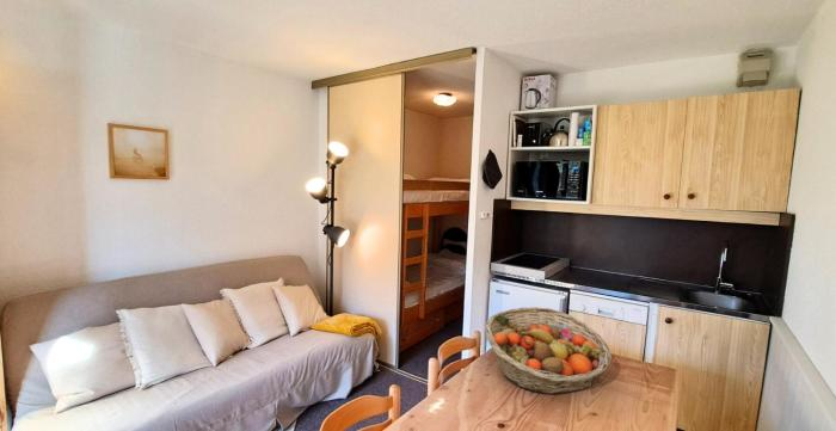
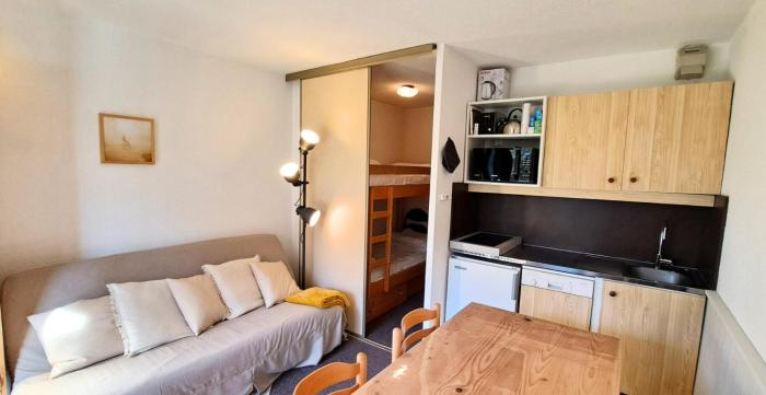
- fruit basket [484,306,613,396]
